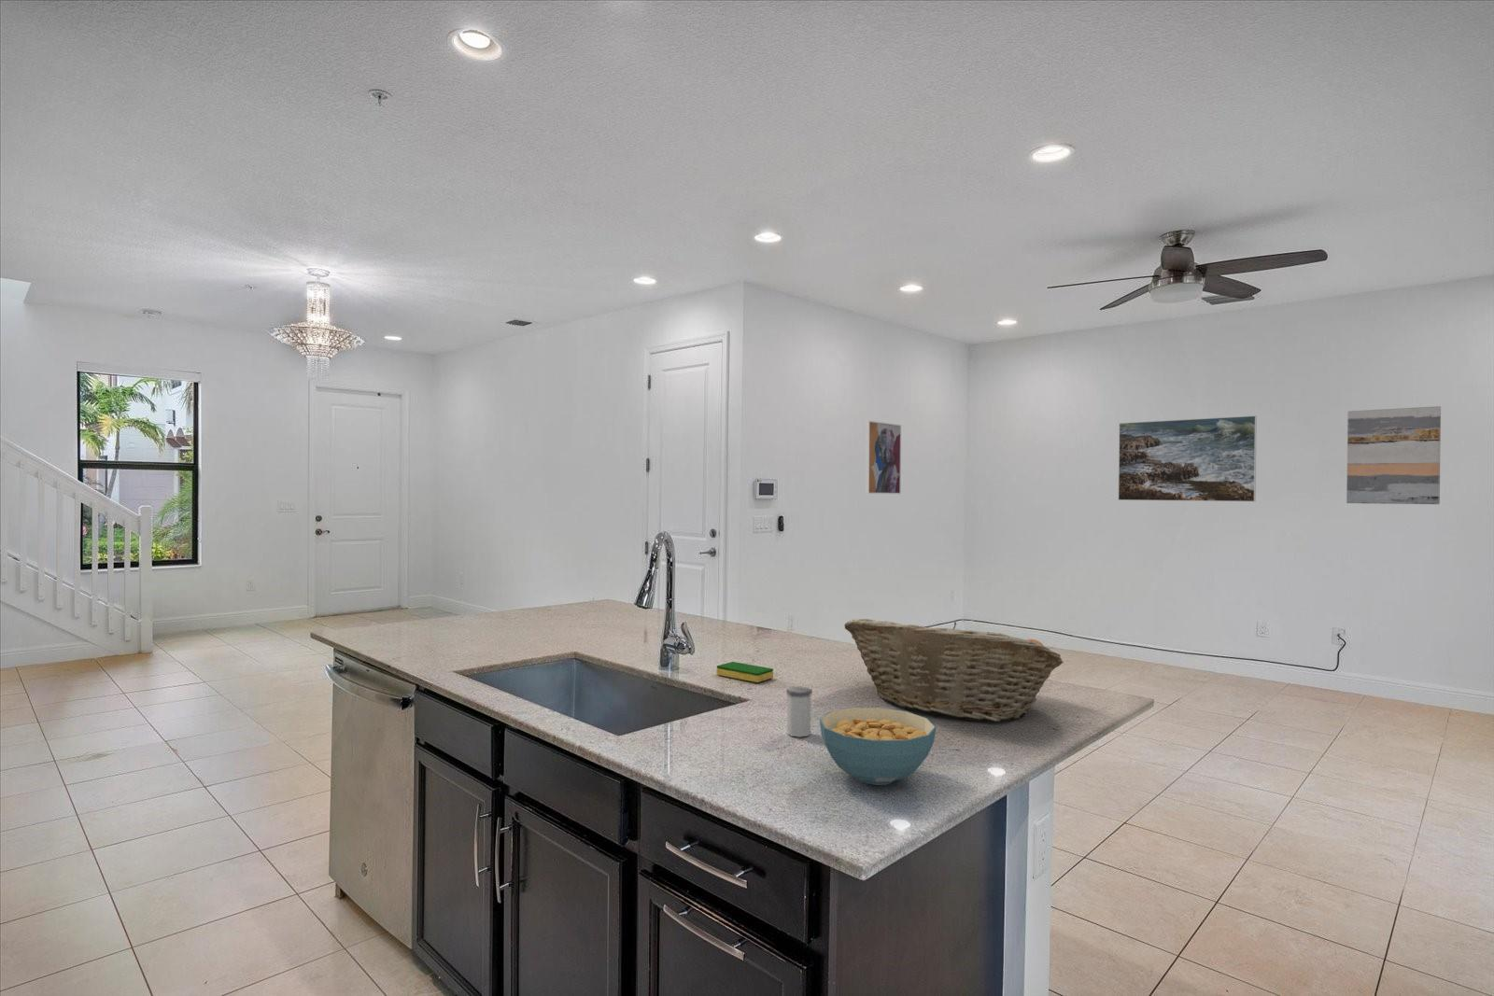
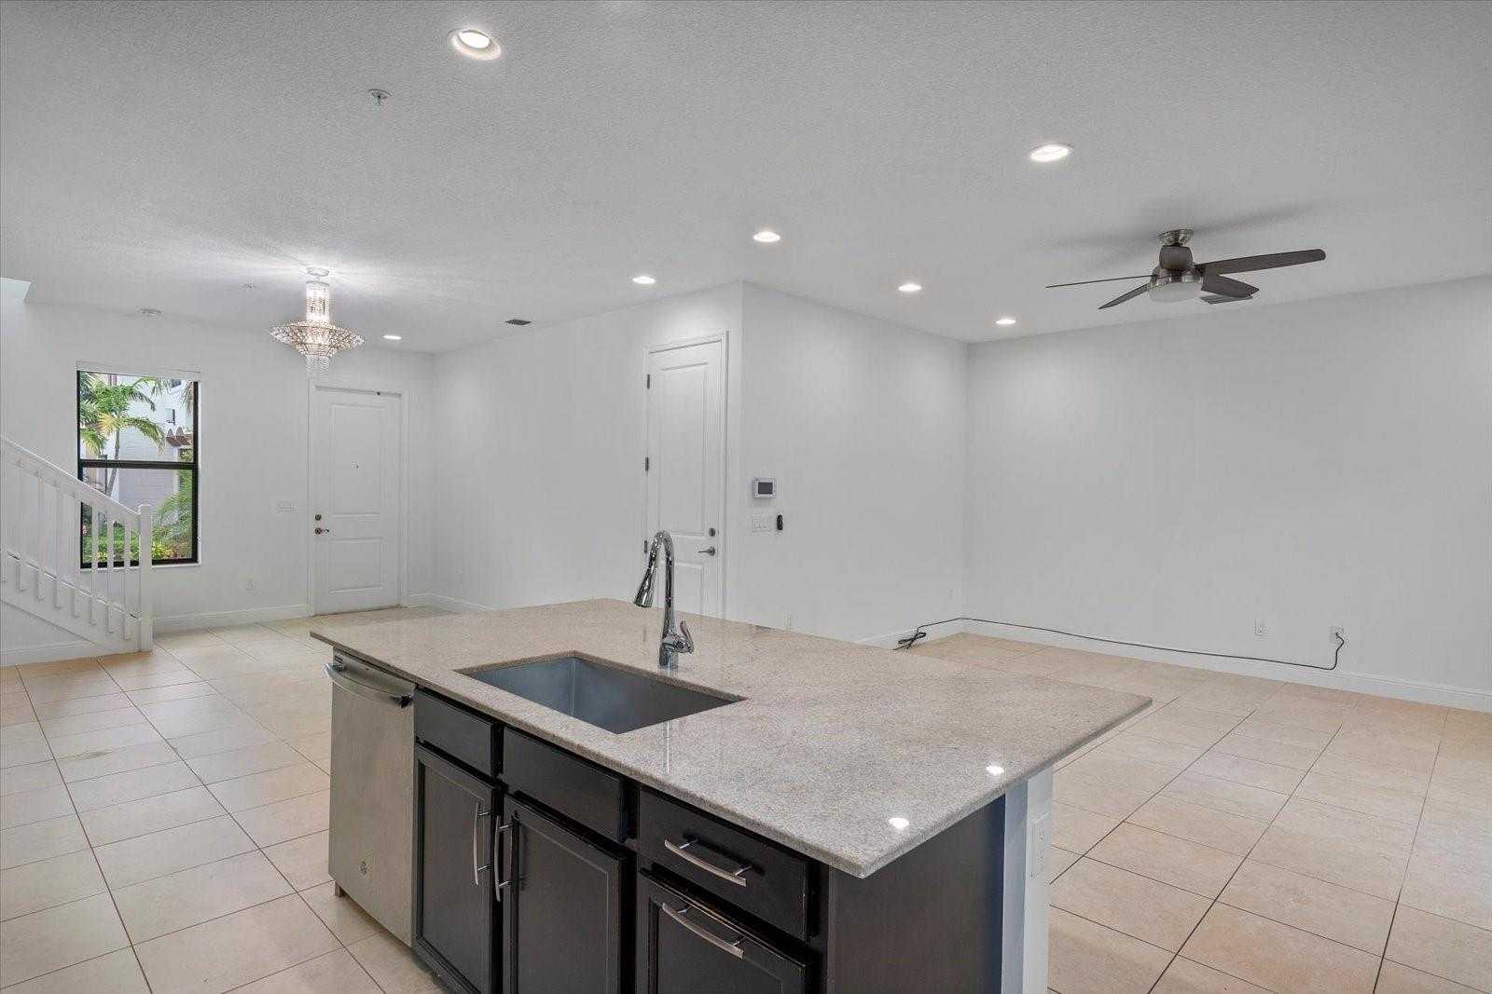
- wall art [1345,405,1442,505]
- fruit basket [844,618,1065,723]
- wall art [865,420,902,495]
- dish sponge [715,661,774,684]
- cereal bowl [819,707,937,786]
- salt shaker [785,685,814,737]
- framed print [1117,415,1257,502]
